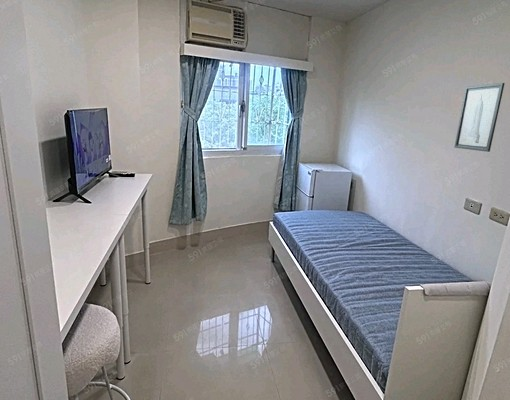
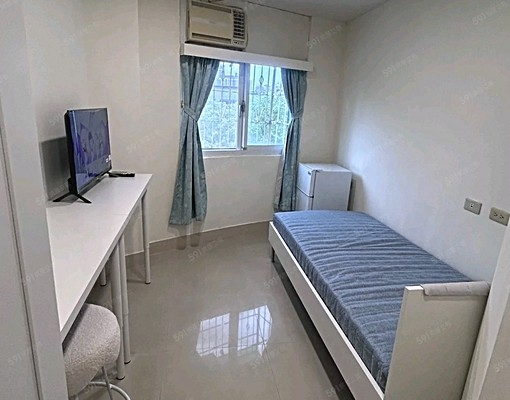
- wall art [453,82,506,153]
